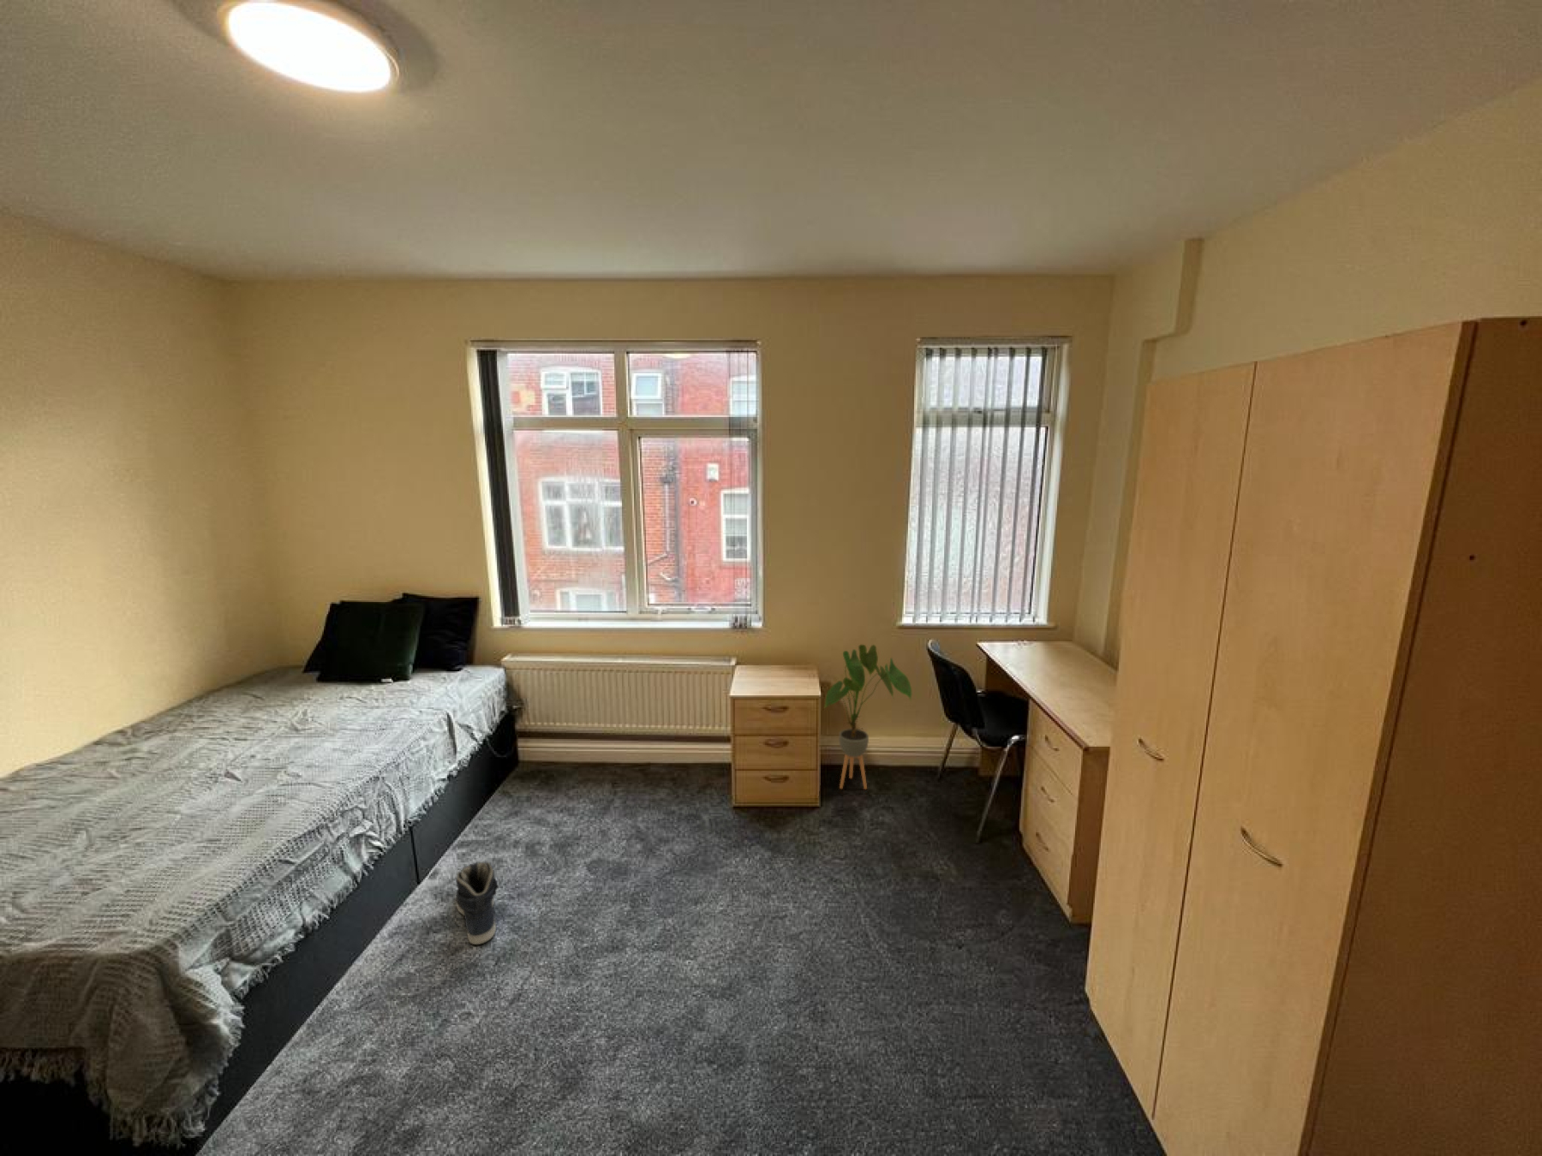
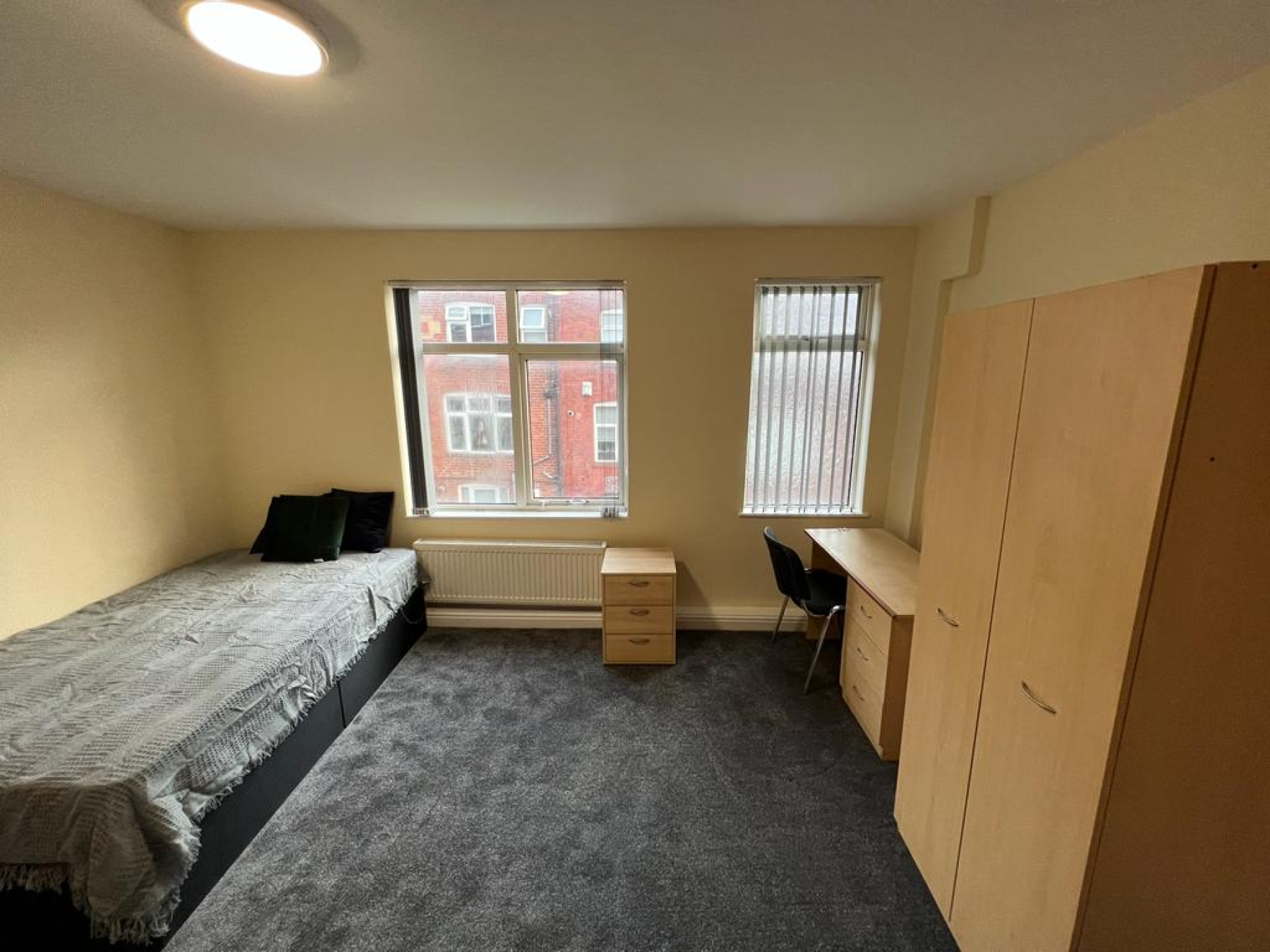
- sneaker [455,861,499,946]
- house plant [823,644,912,790]
